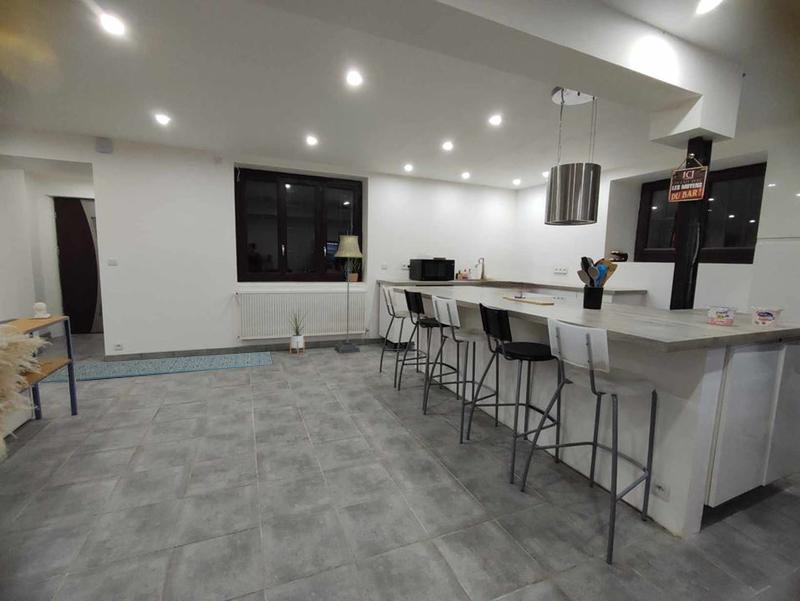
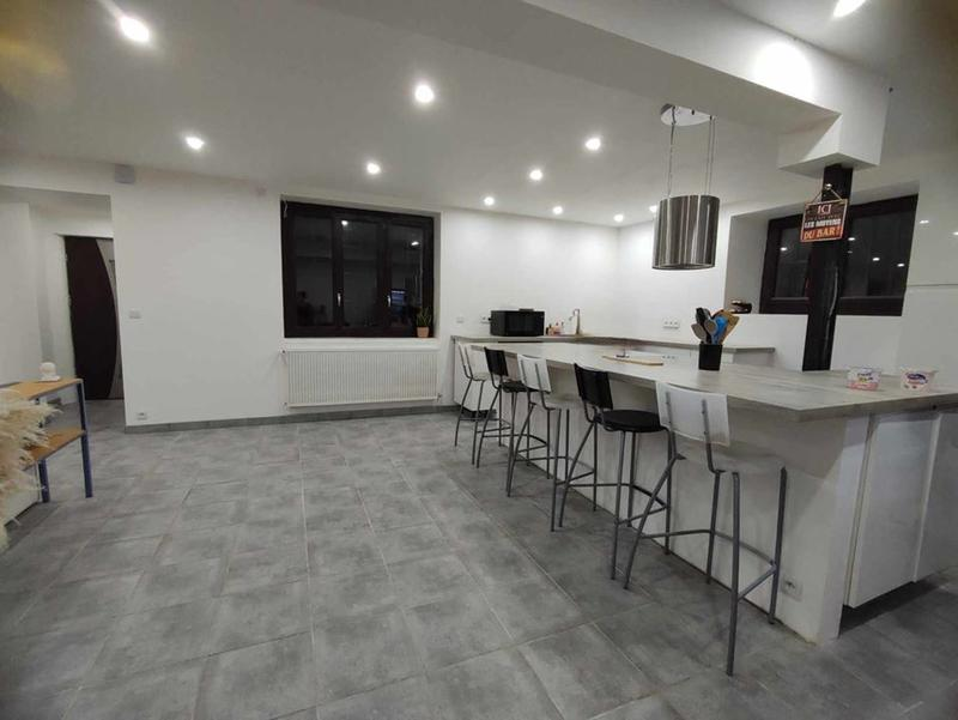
- house plant [283,305,309,355]
- rug [39,351,274,384]
- floor lamp [333,235,364,354]
